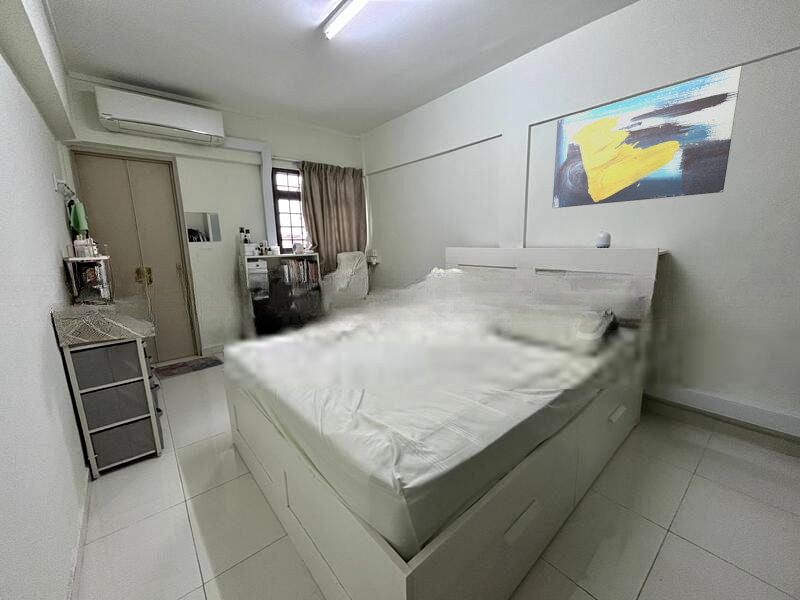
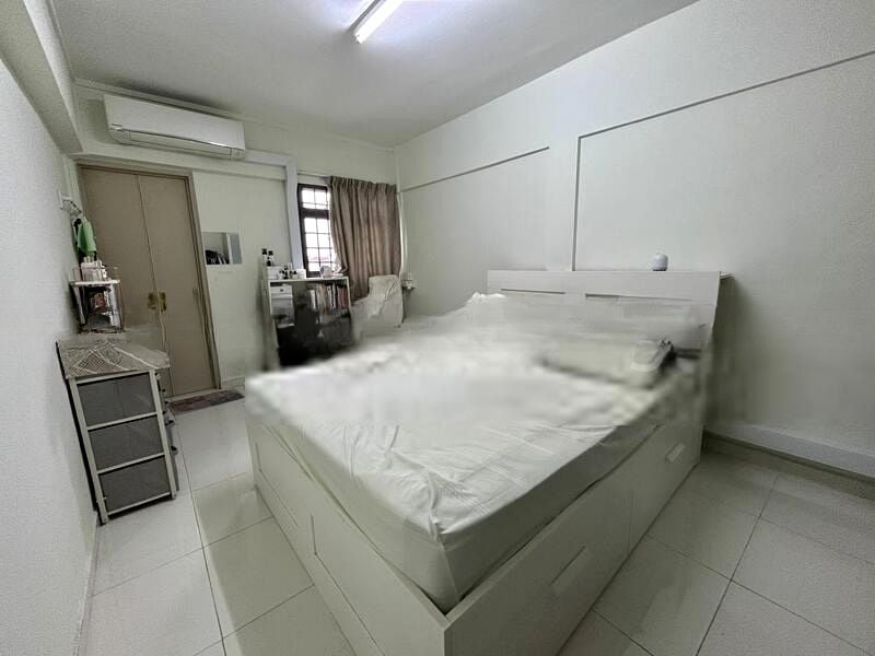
- wall art [551,65,743,209]
